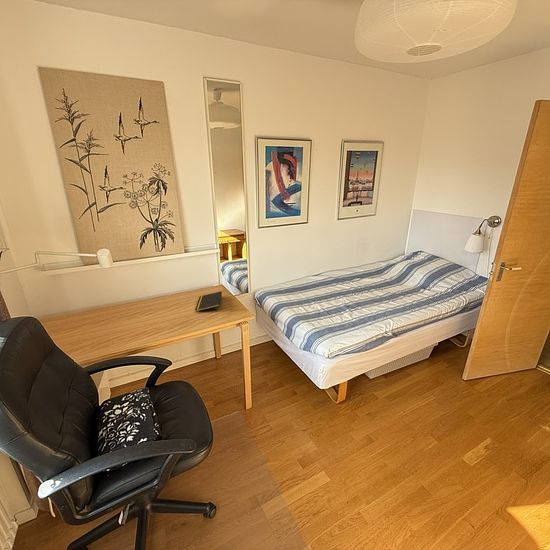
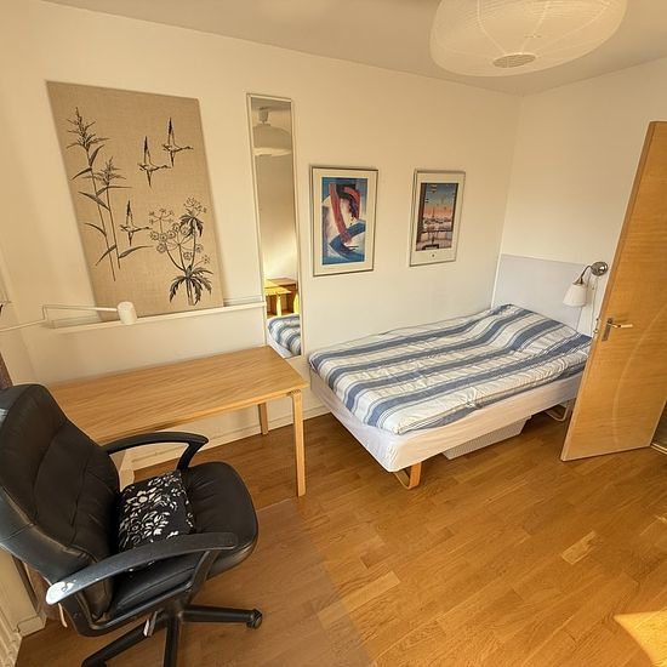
- notepad [194,290,223,313]
